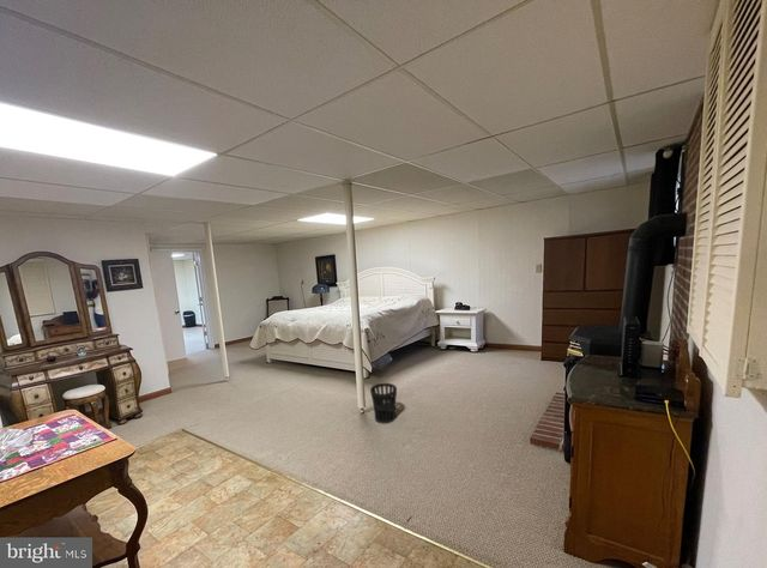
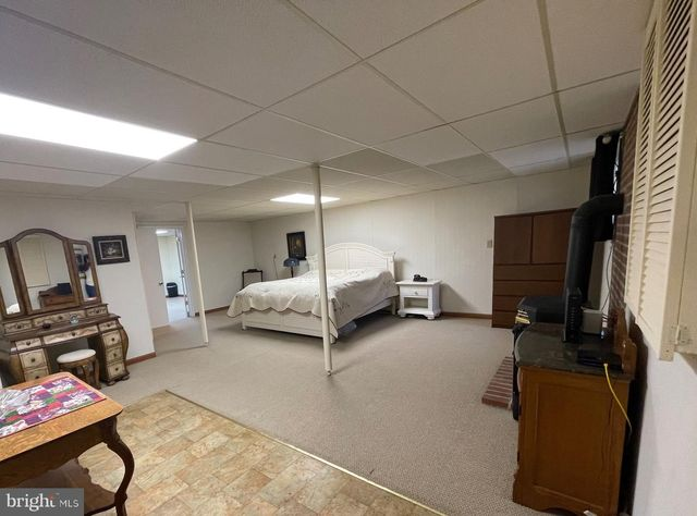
- wastebasket [369,382,398,425]
